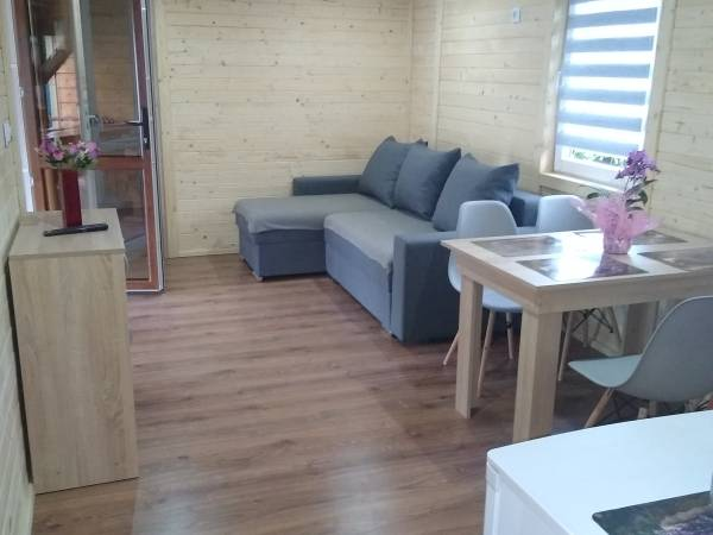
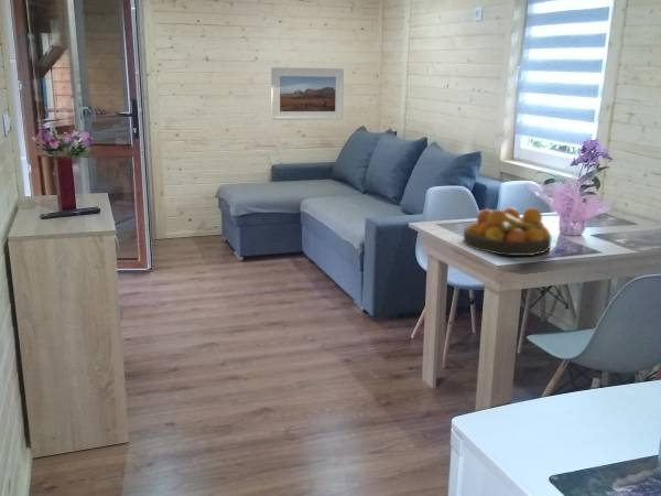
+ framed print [270,66,345,121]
+ fruit bowl [463,206,553,257]
